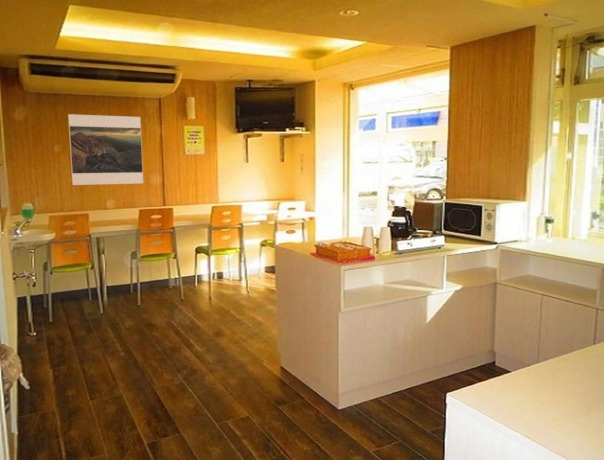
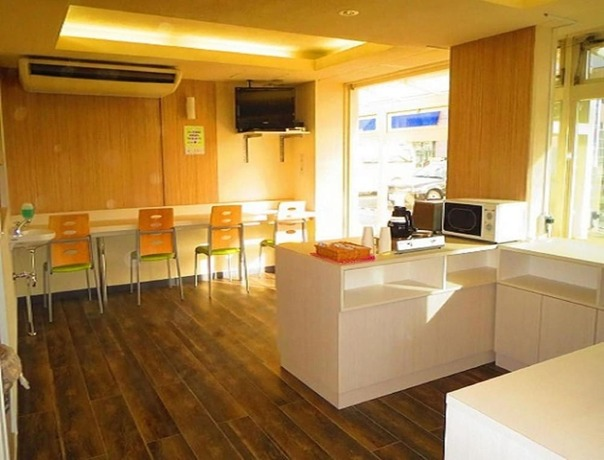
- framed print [67,113,144,186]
